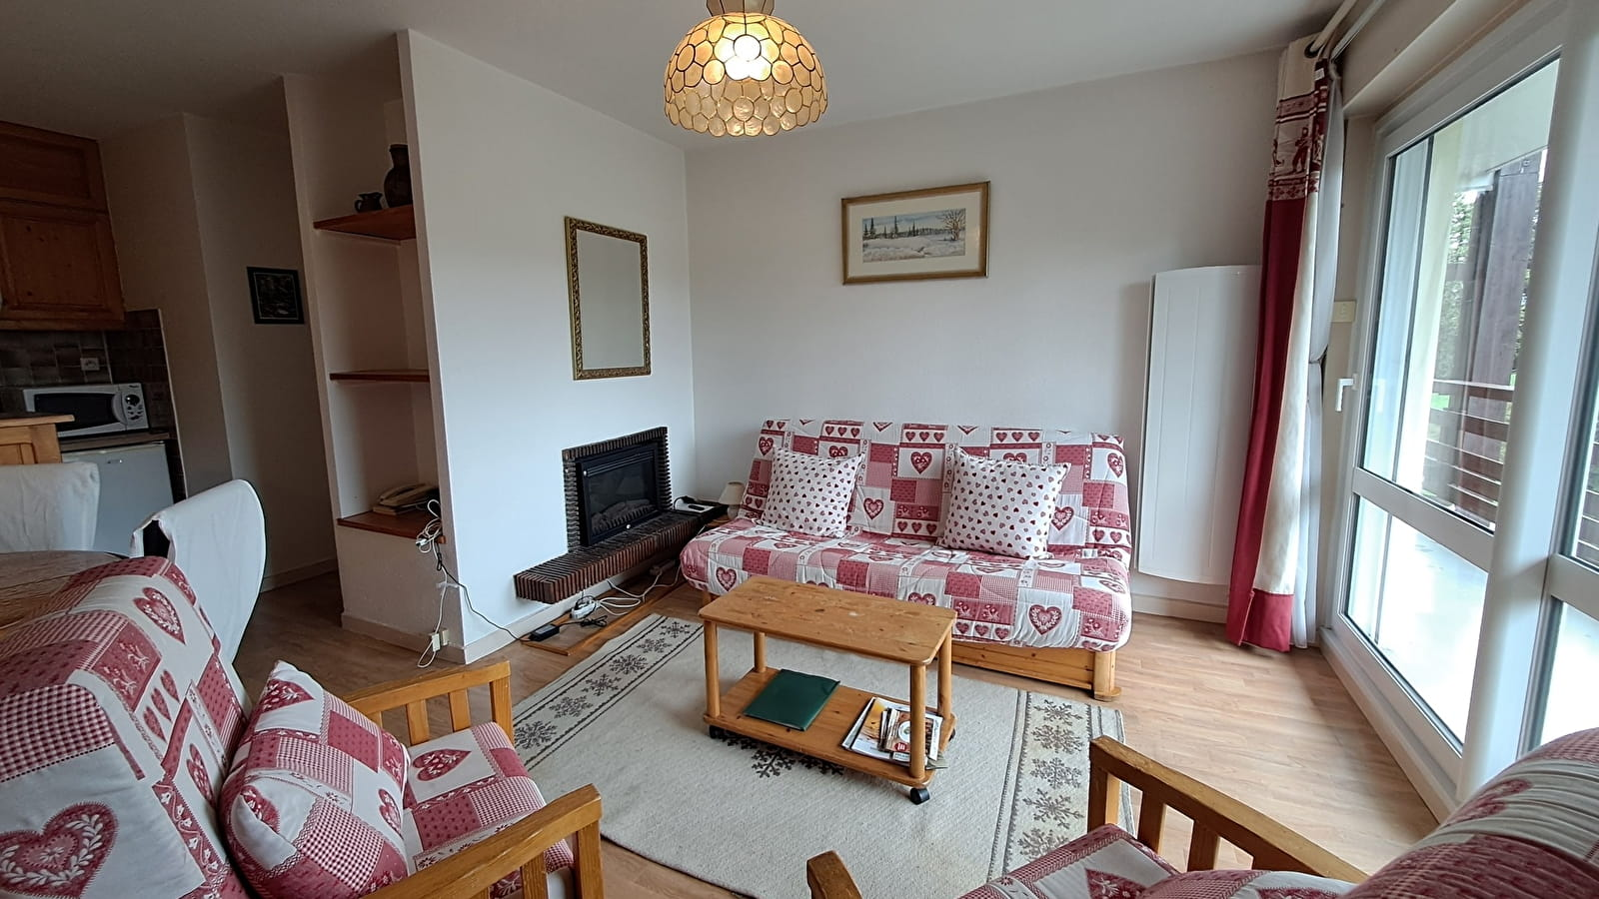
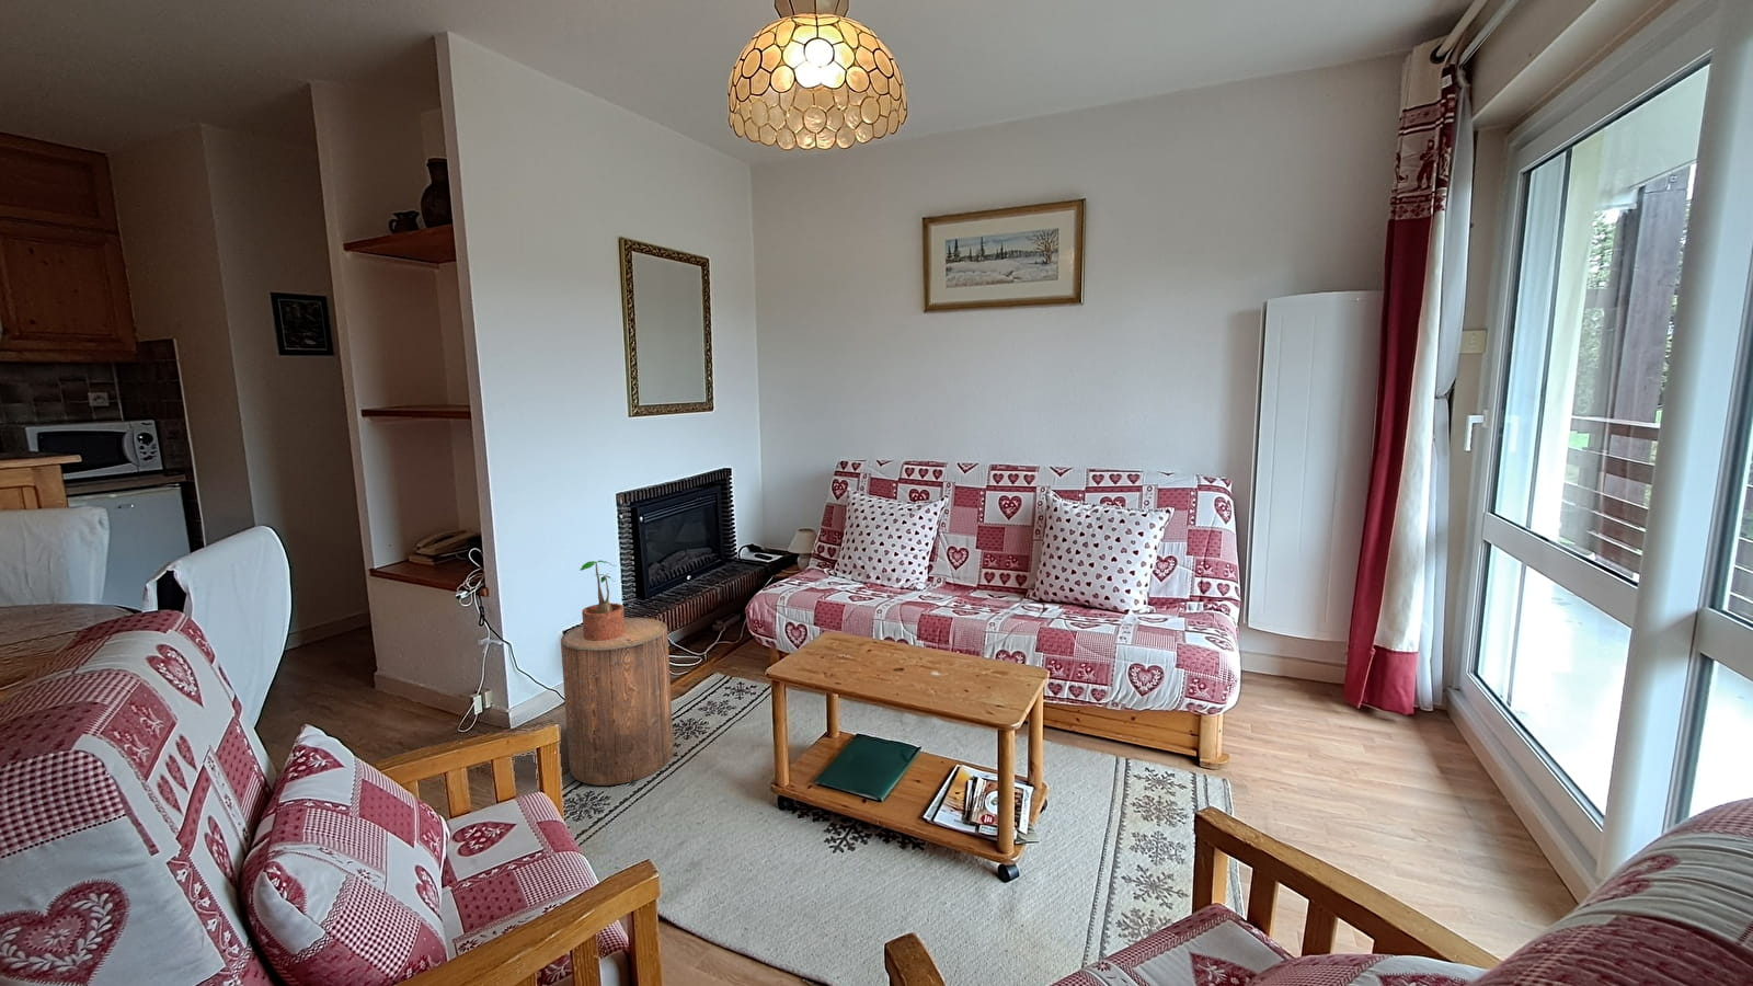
+ potted plant [579,559,625,640]
+ stool [560,616,675,786]
